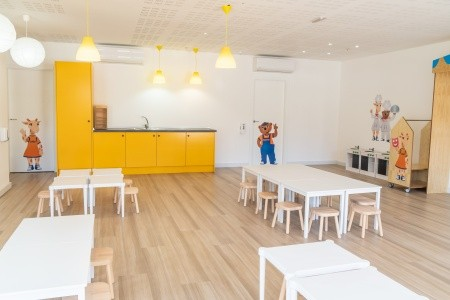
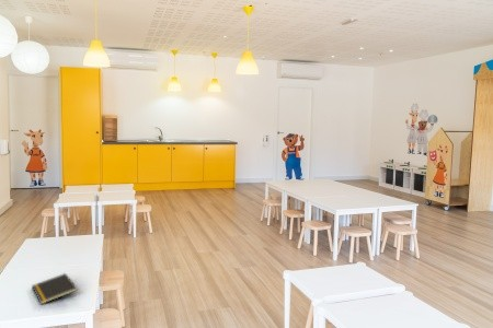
+ notepad [31,272,79,305]
